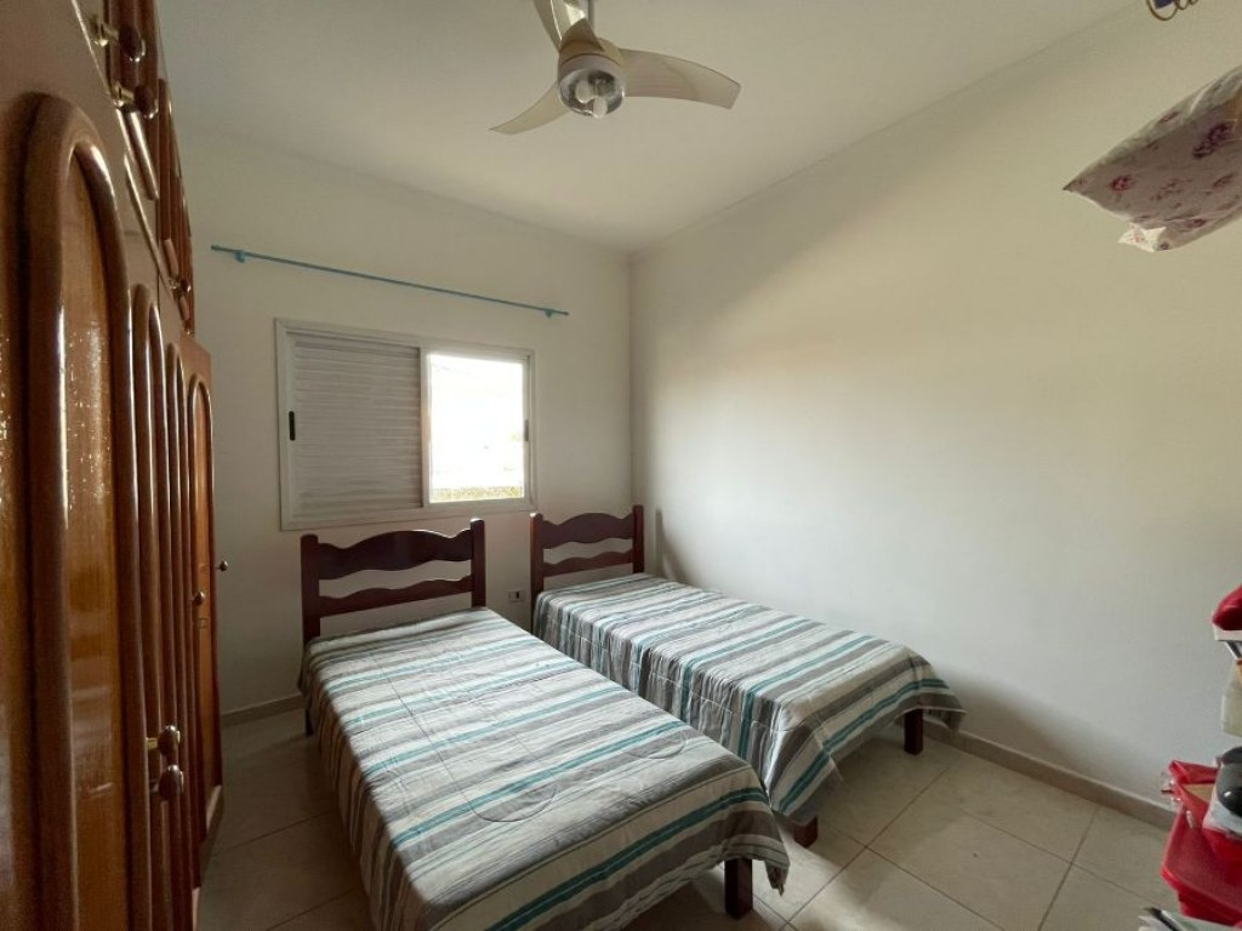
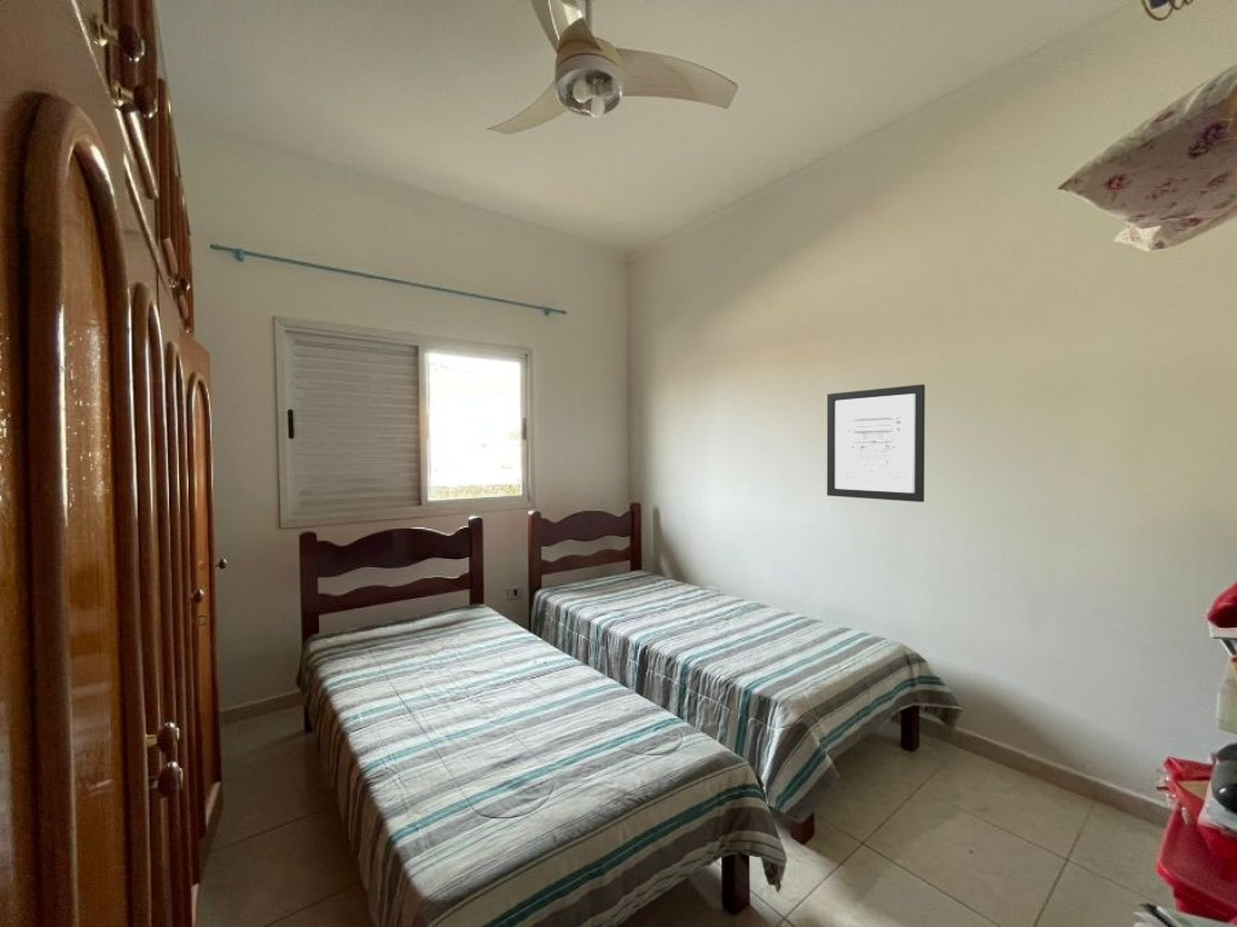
+ wall art [826,383,927,503]
